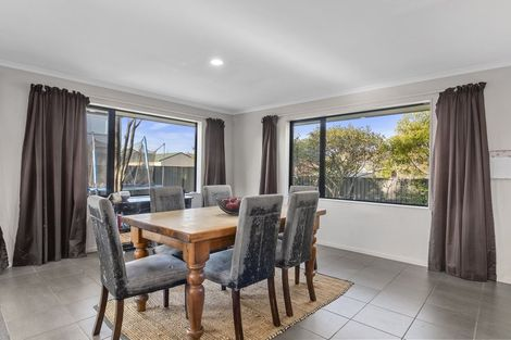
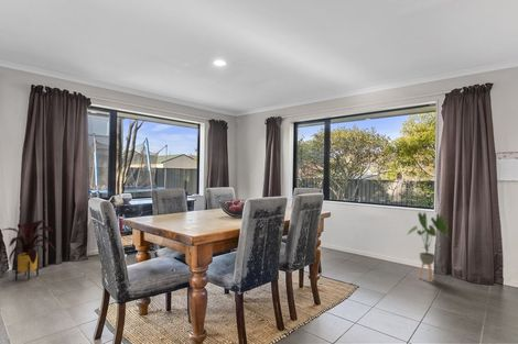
+ house plant [0,219,57,281]
+ house plant [407,211,452,282]
